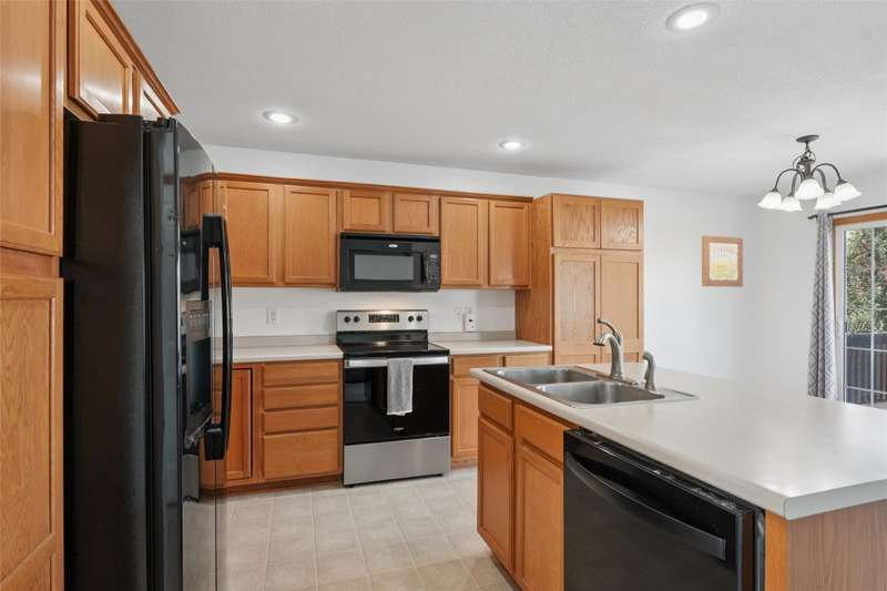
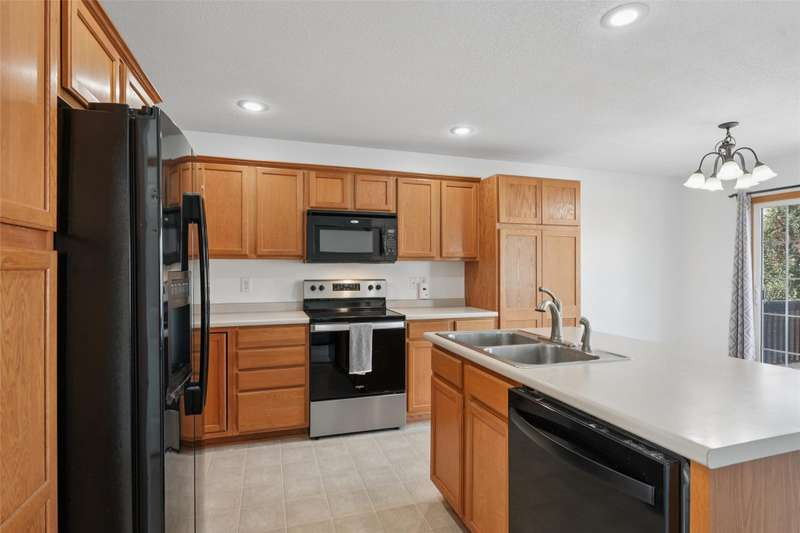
- wall art [701,235,744,288]
